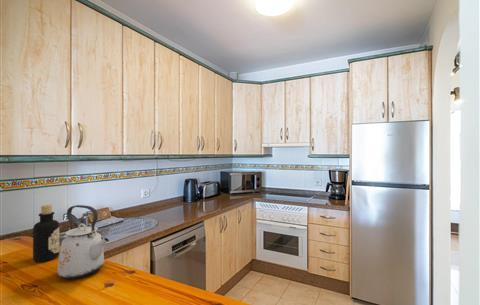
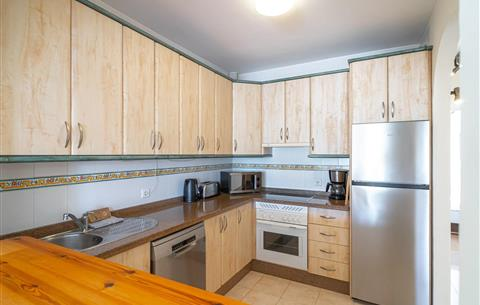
- kettle [56,204,110,280]
- bottle [32,204,60,263]
